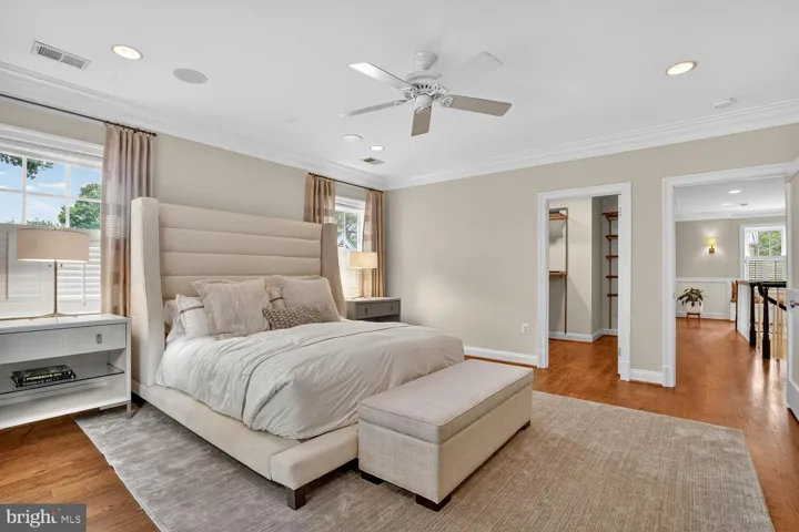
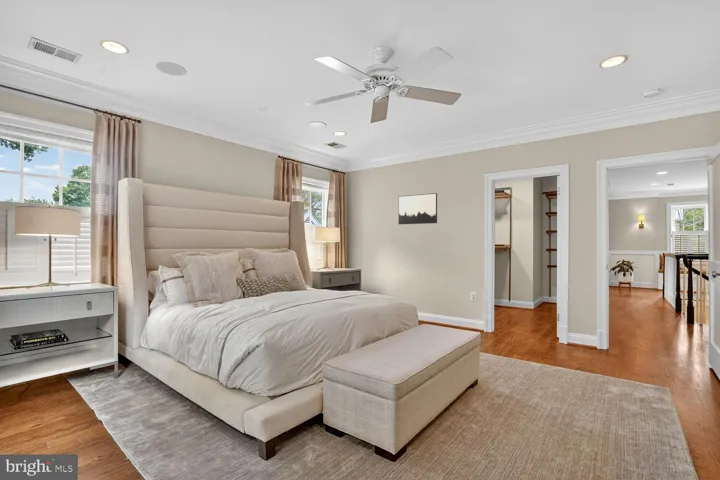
+ wall art [398,192,438,225]
